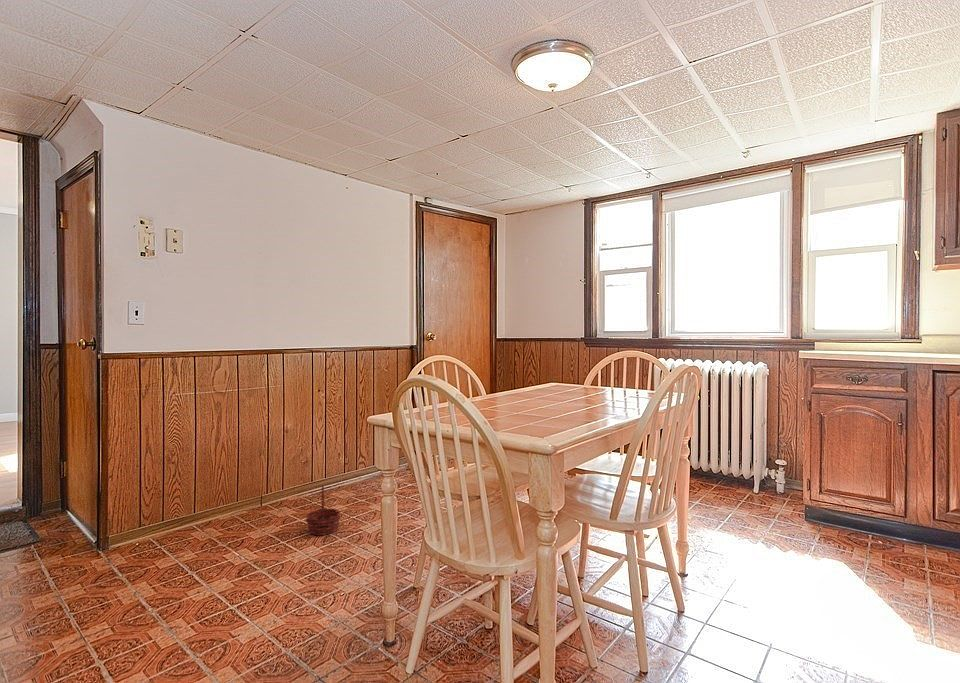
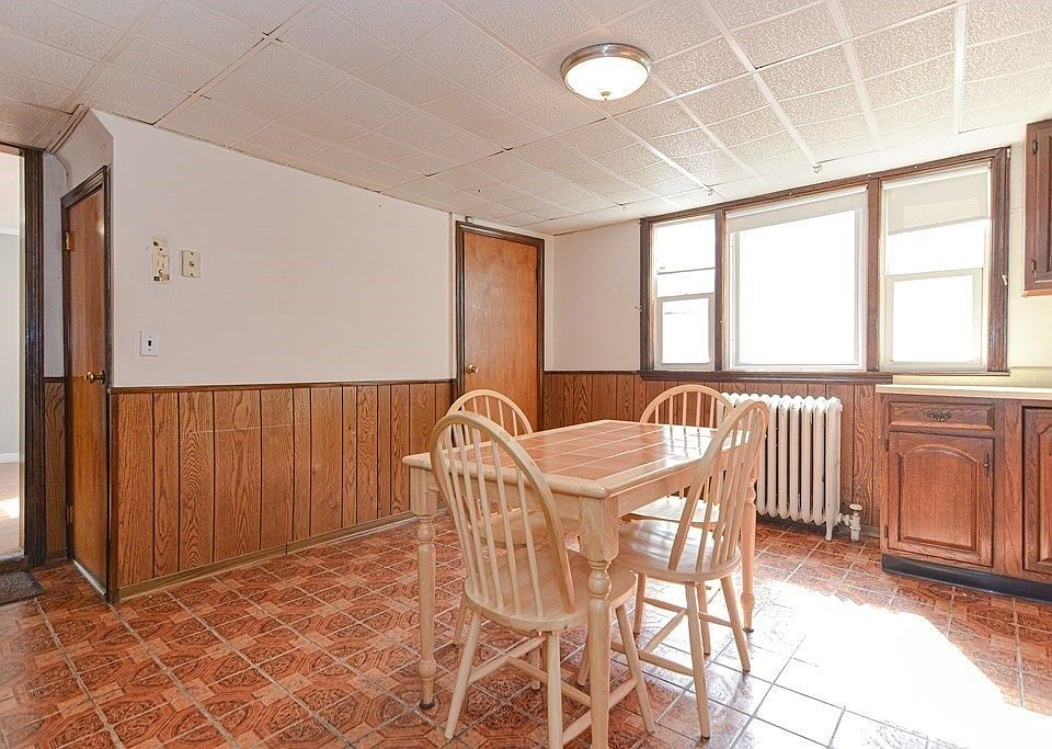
- basket [304,484,342,536]
